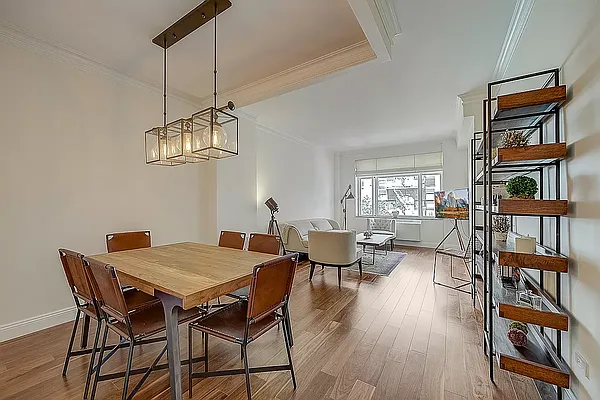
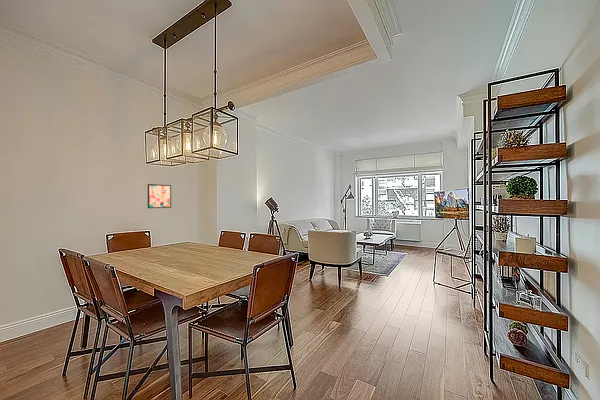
+ wall art [147,183,172,209]
